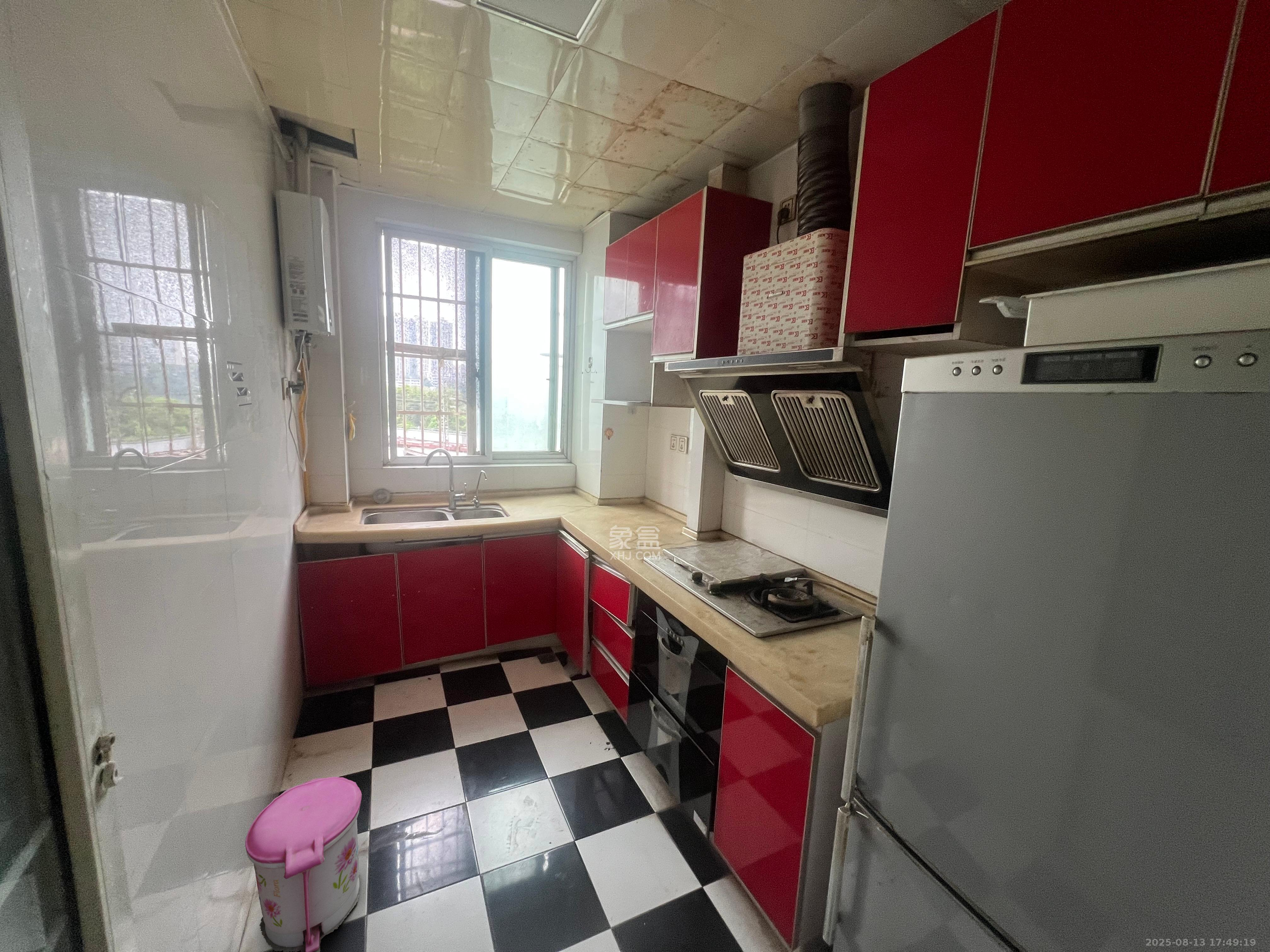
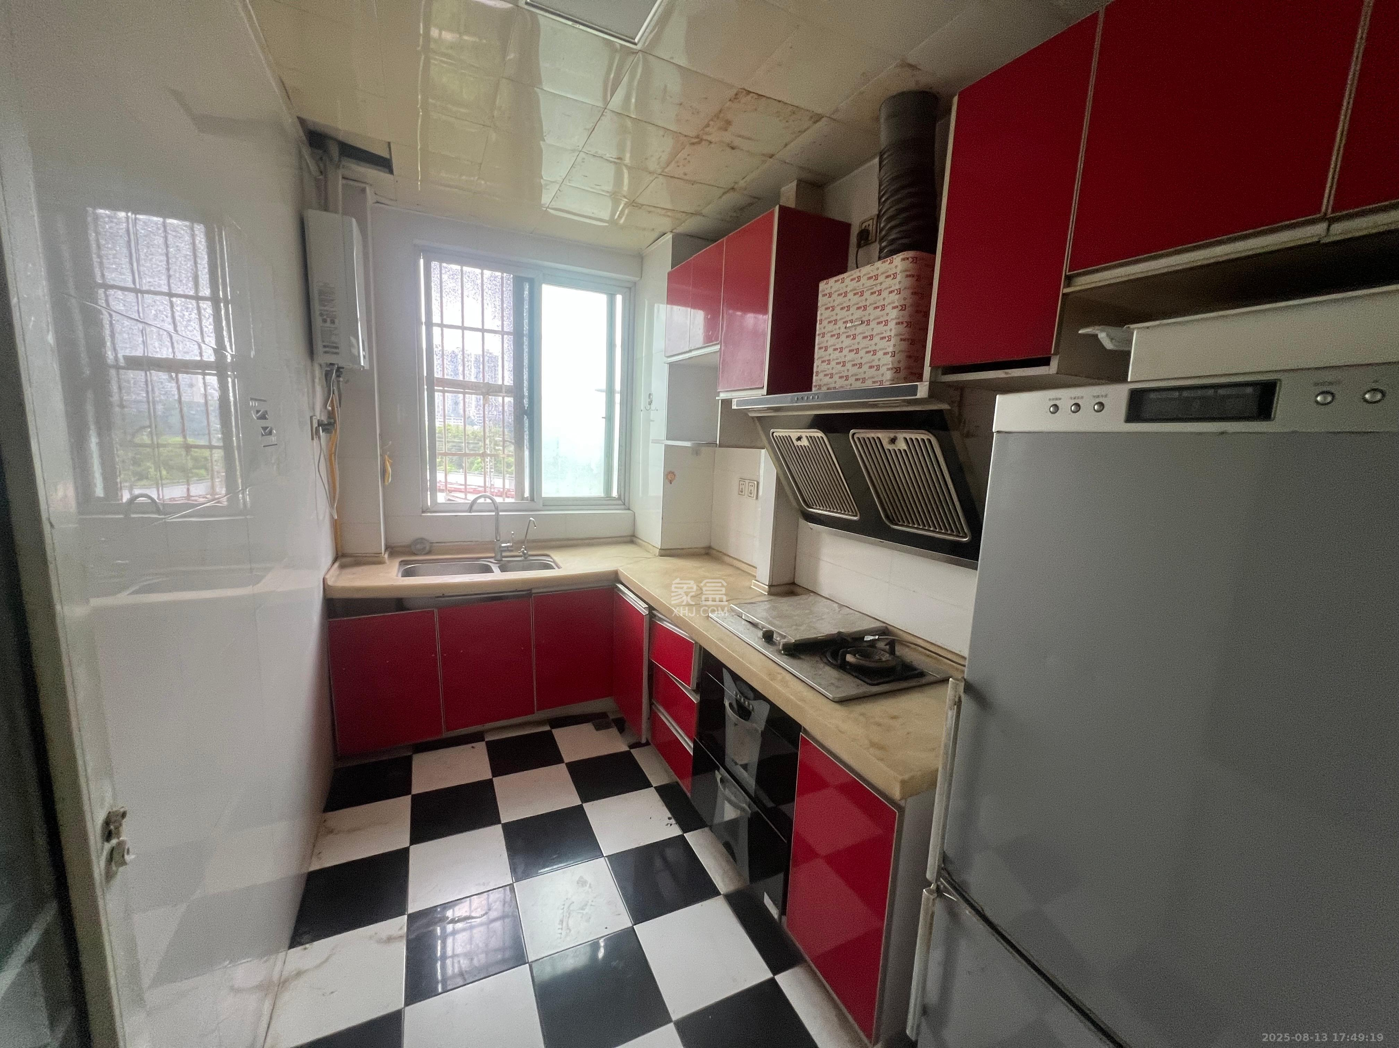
- trash can [245,776,362,952]
